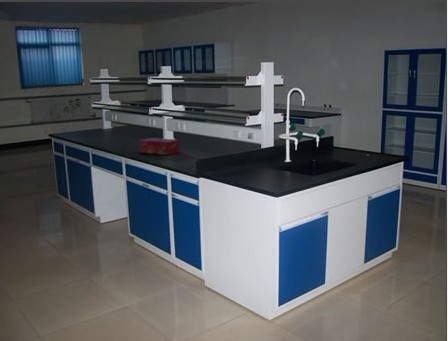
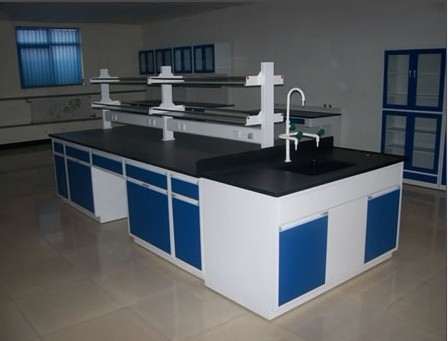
- tissue box [138,137,181,156]
